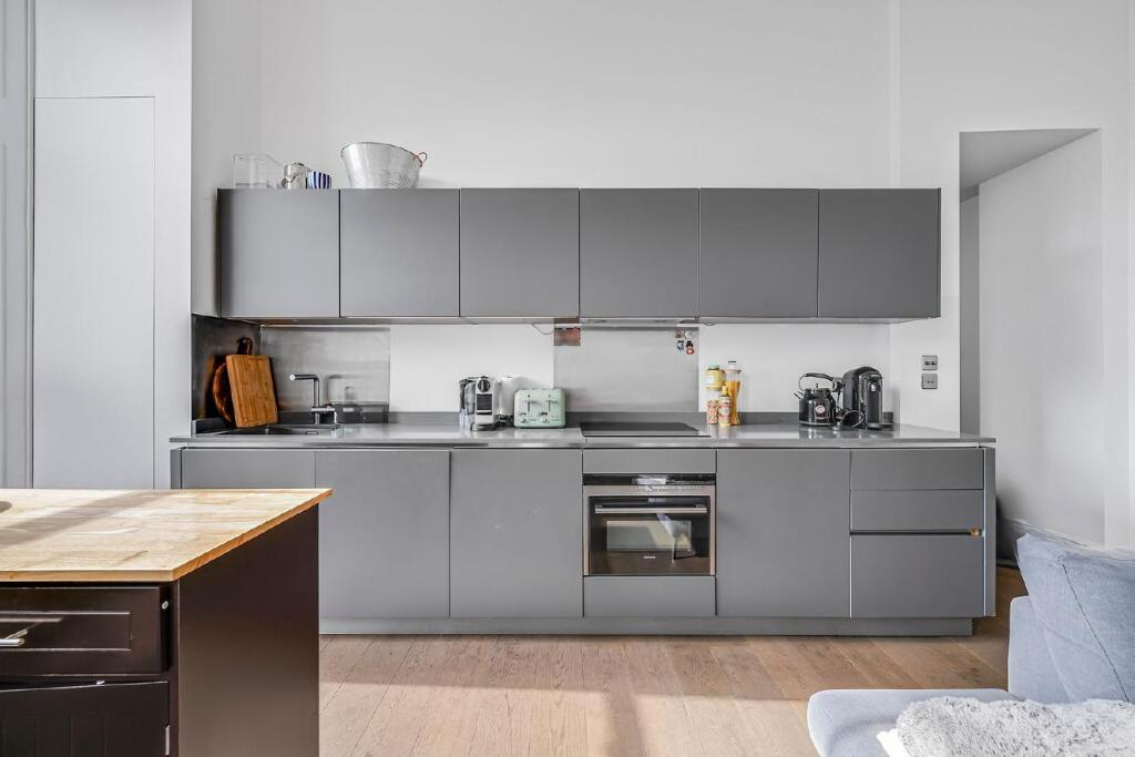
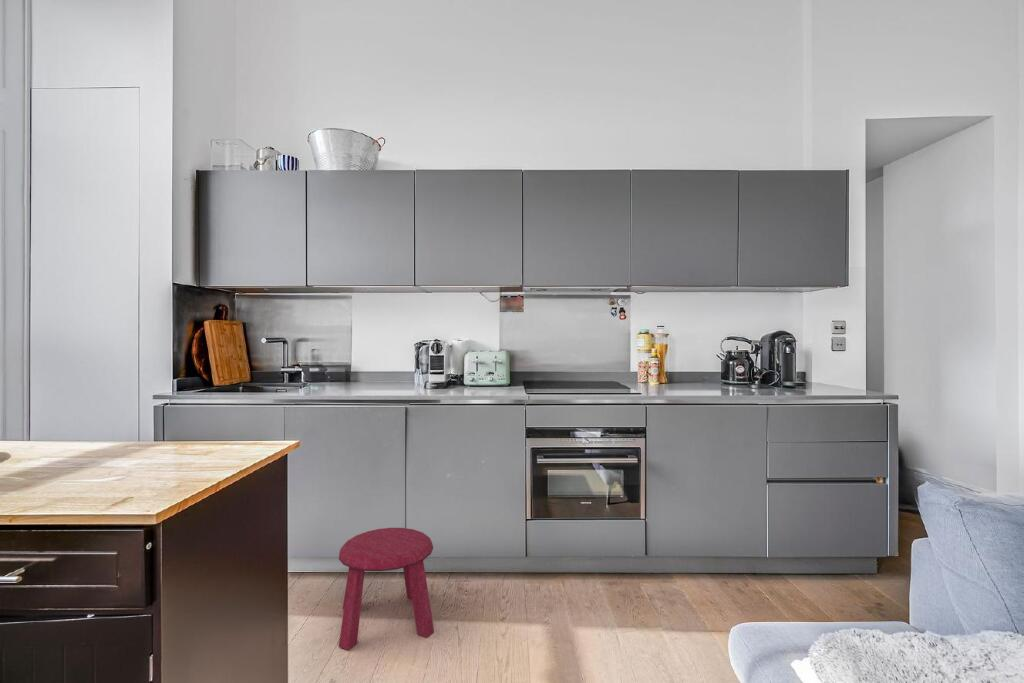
+ stool [338,527,435,651]
